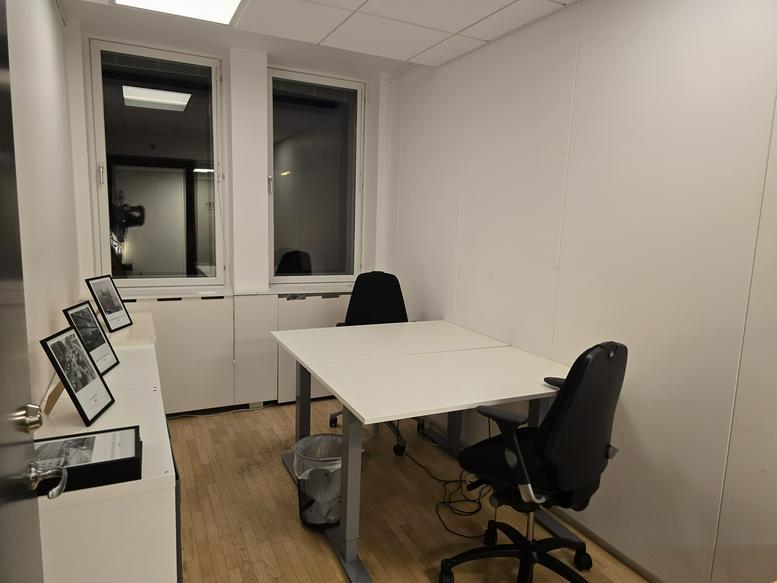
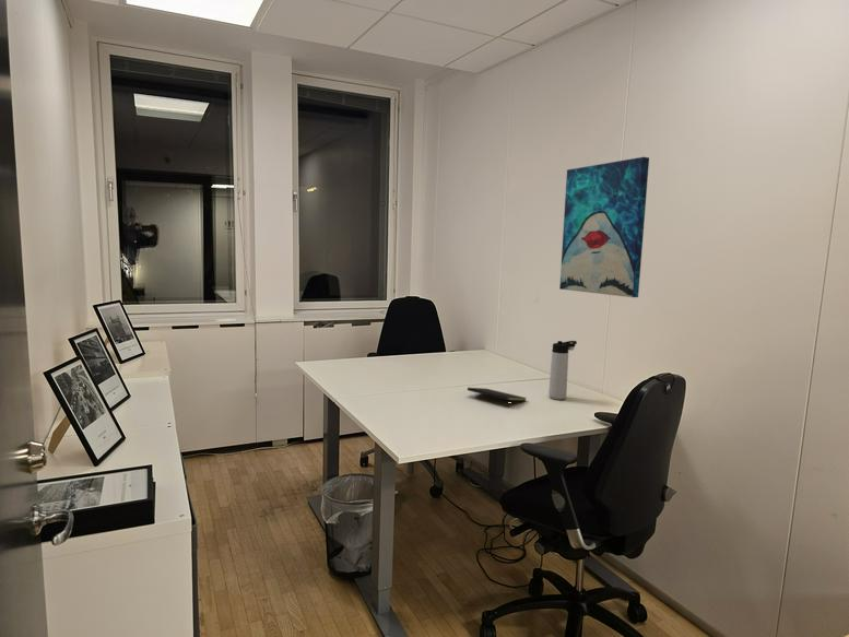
+ wall art [558,156,650,298]
+ thermos bottle [547,340,578,401]
+ notepad [467,387,528,408]
